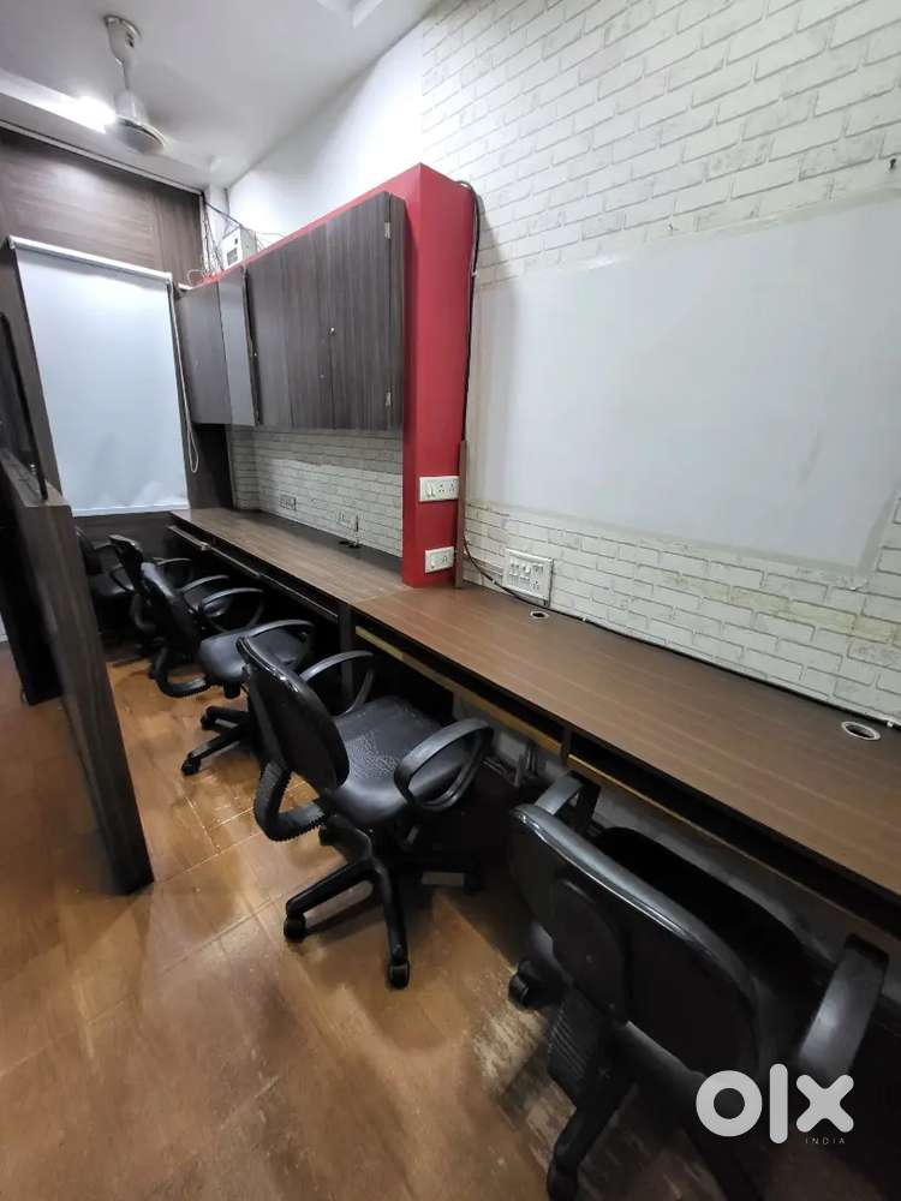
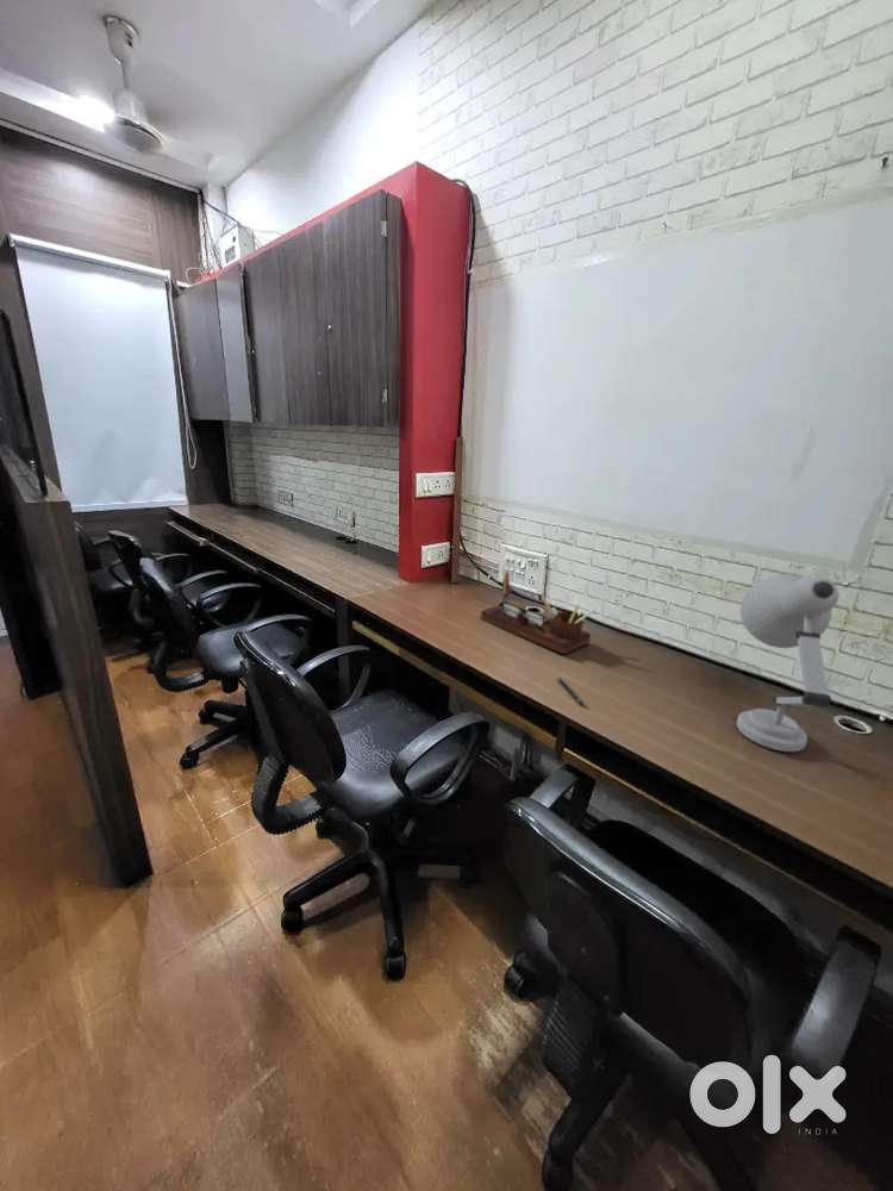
+ pen [557,676,586,707]
+ desk lamp [736,573,841,753]
+ desk organizer [480,570,597,655]
